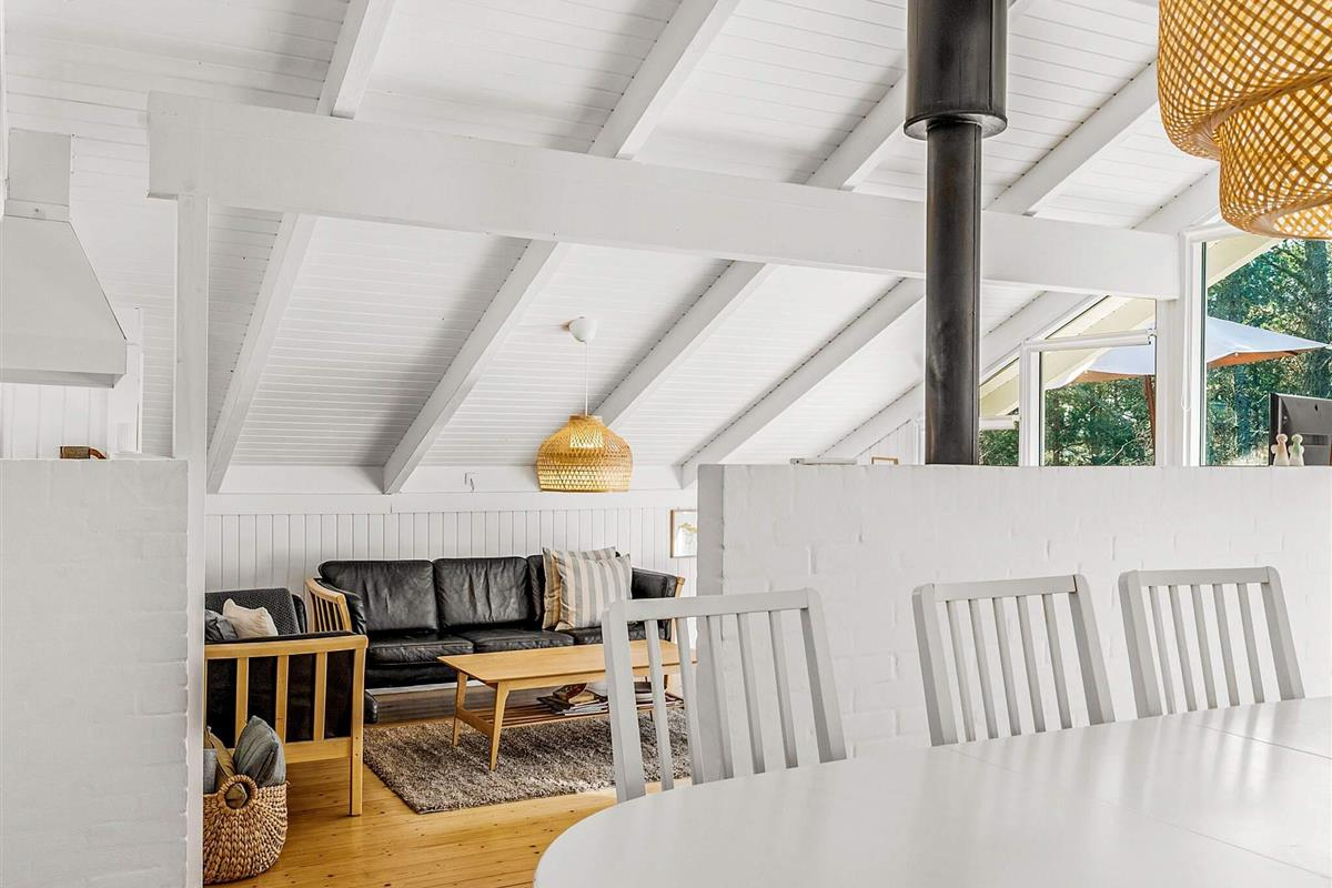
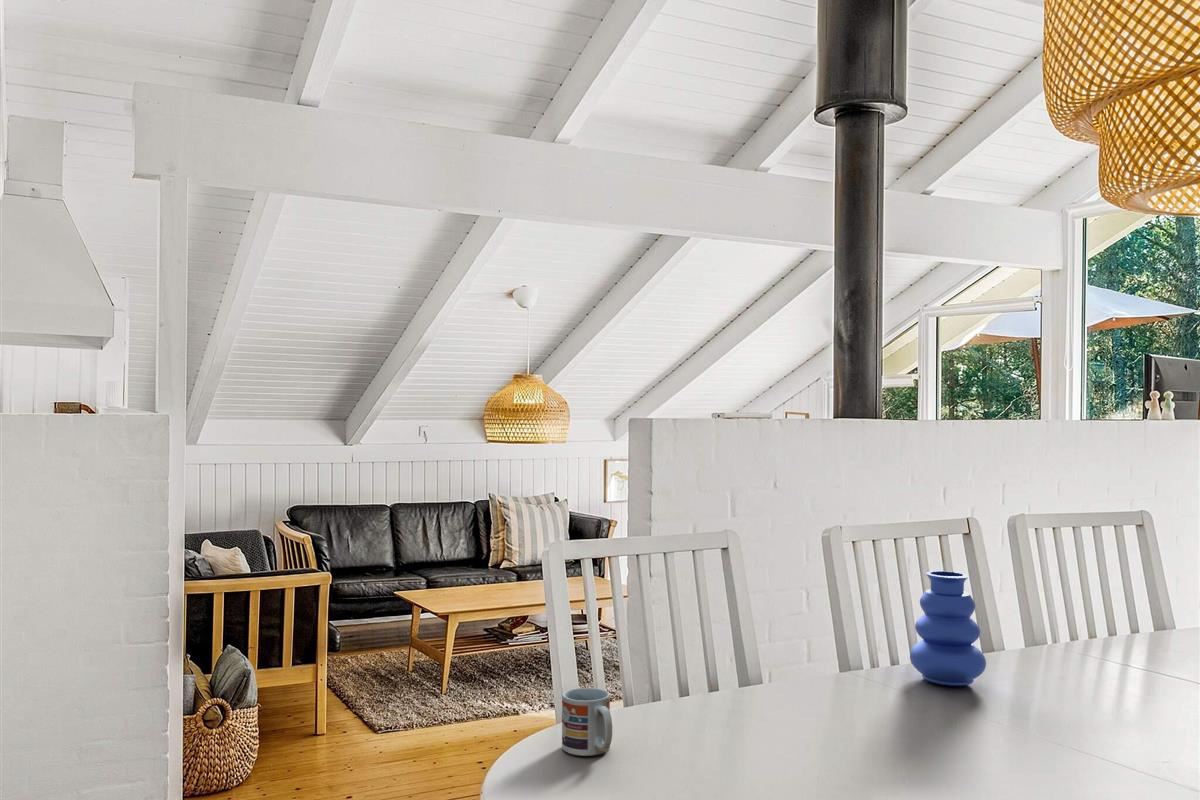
+ cup [561,687,613,757]
+ vase [909,570,987,687]
